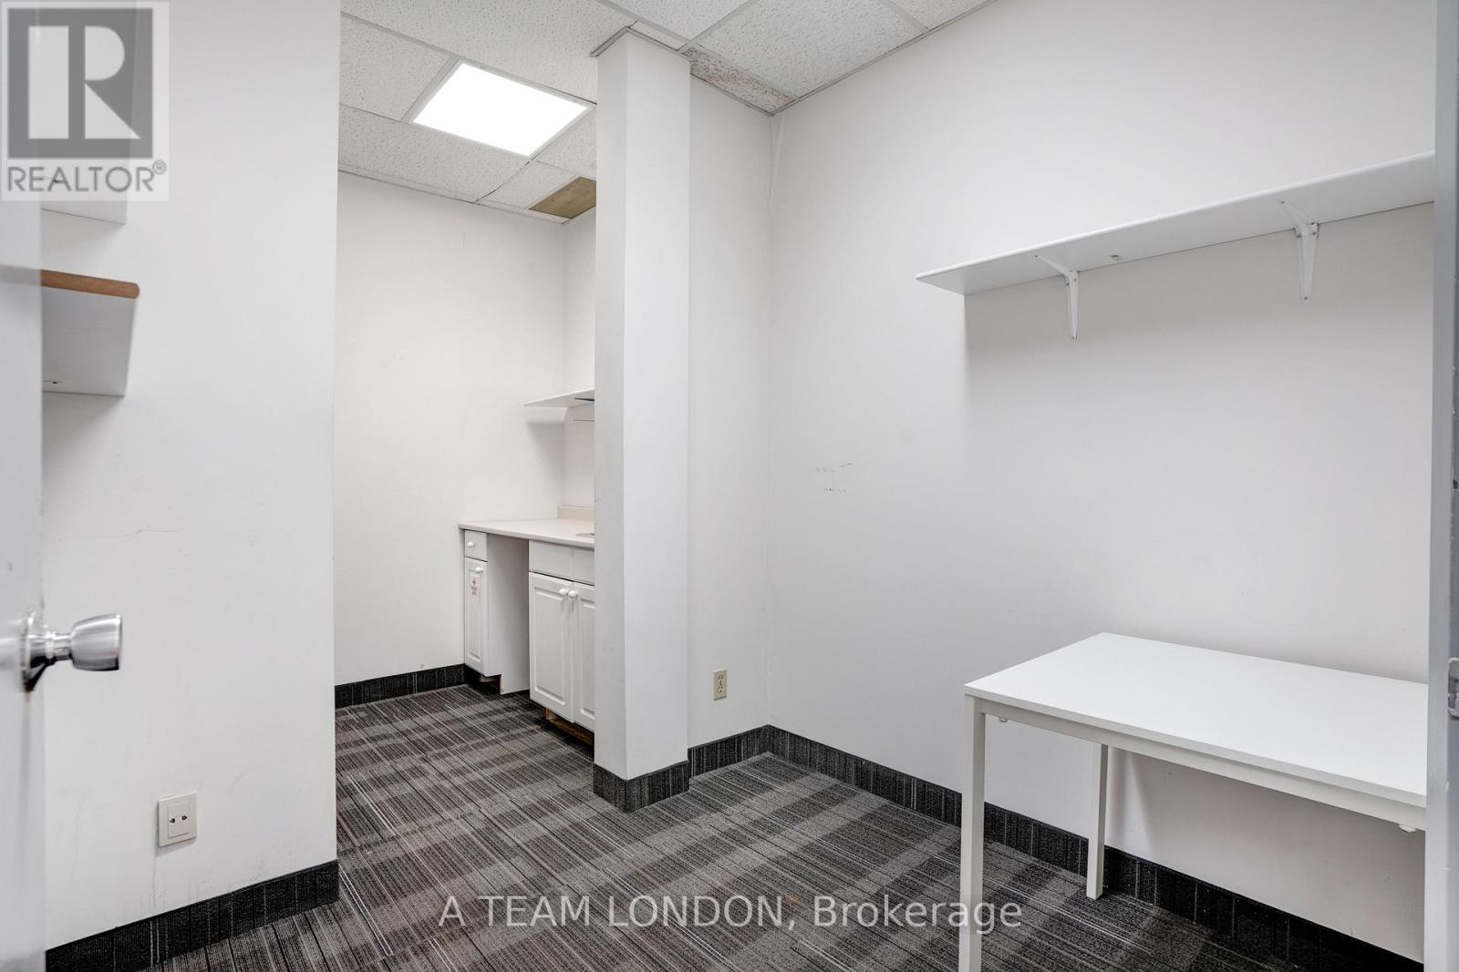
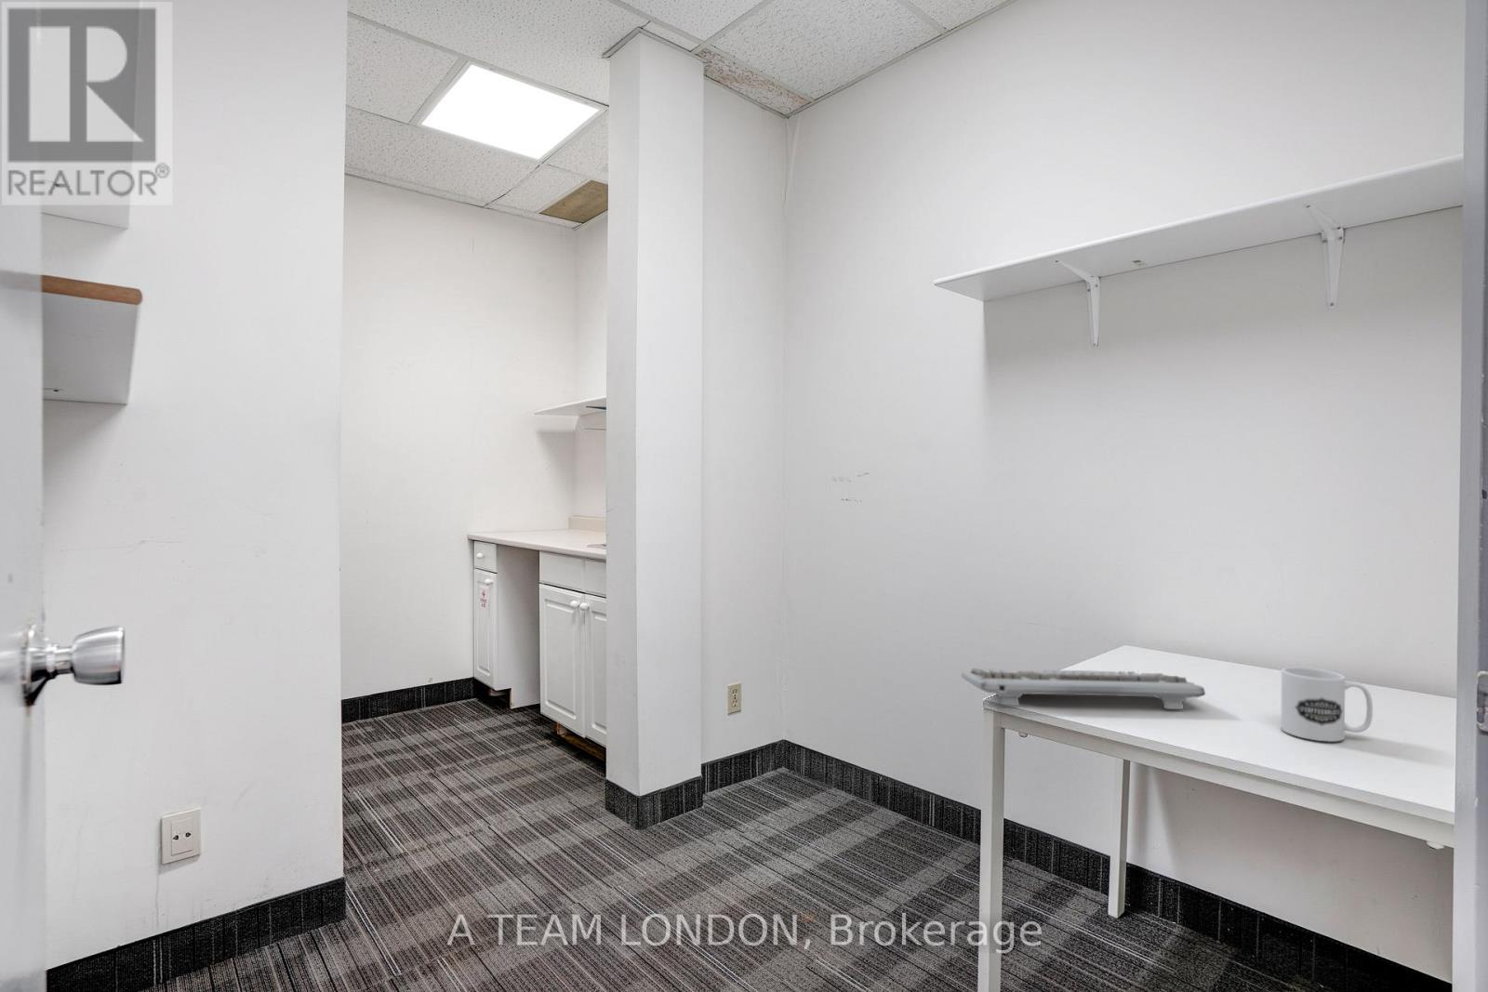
+ keyboard [961,668,1206,711]
+ mug [1280,666,1374,743]
